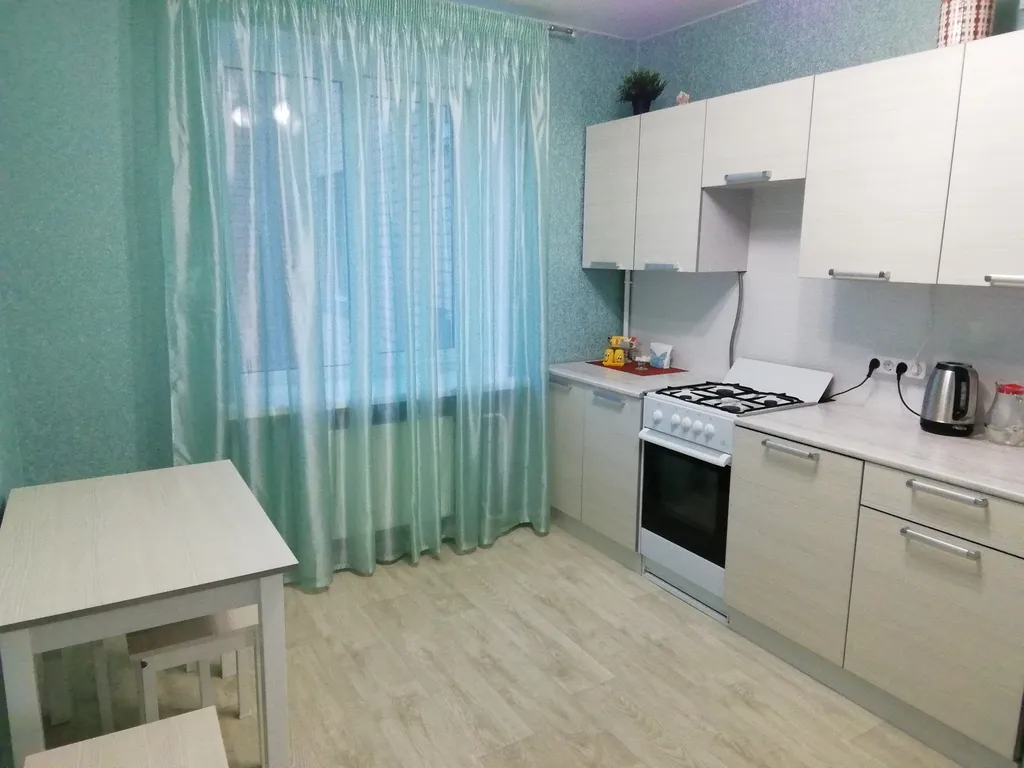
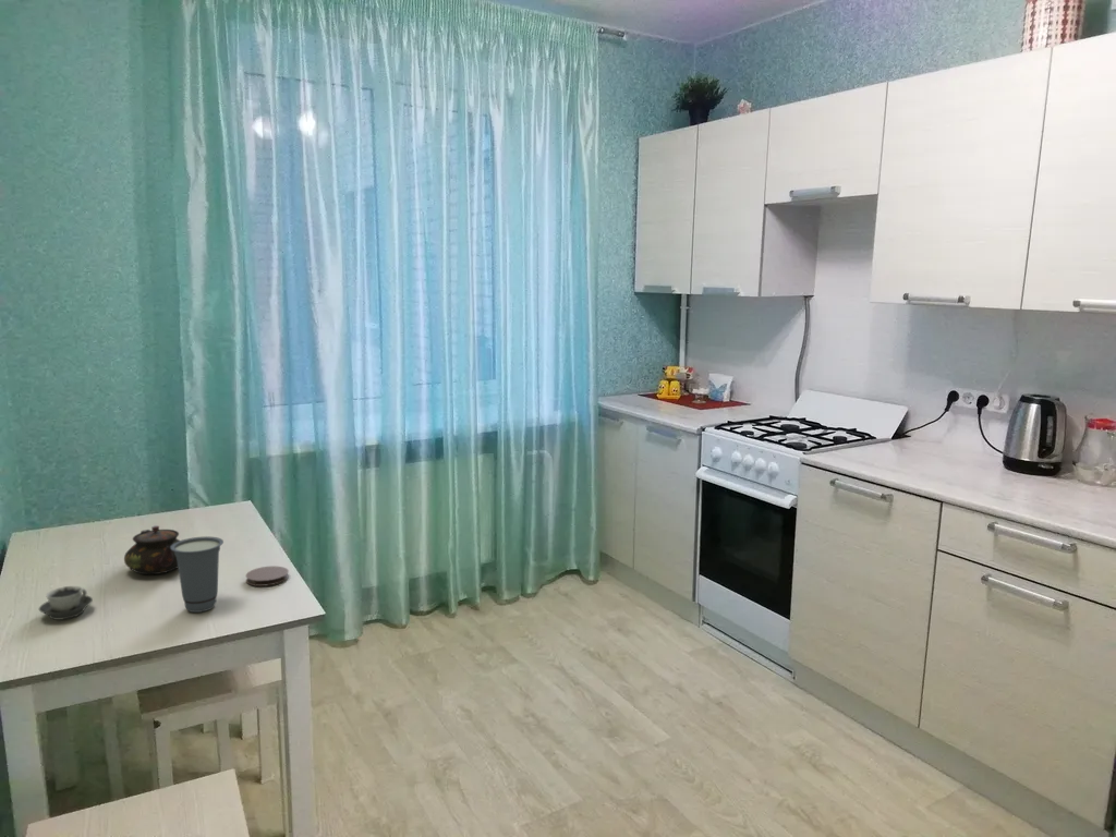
+ coaster [245,565,290,587]
+ cup [170,535,225,614]
+ cup [38,585,94,621]
+ teapot [123,524,180,575]
